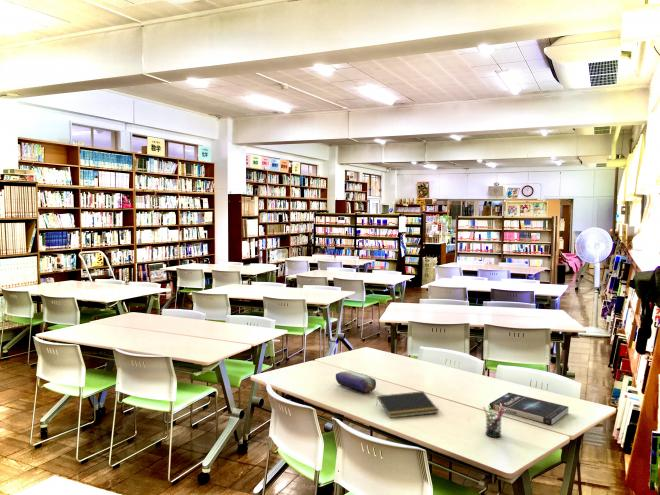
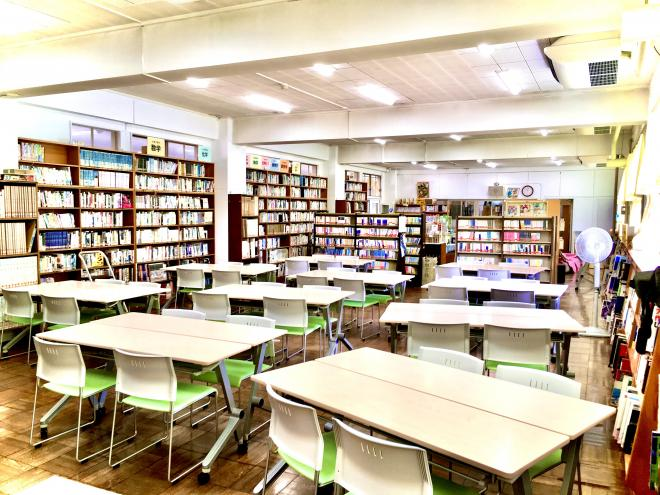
- pen holder [482,403,506,439]
- notepad [375,390,440,419]
- book [488,392,570,426]
- pencil case [335,370,377,393]
